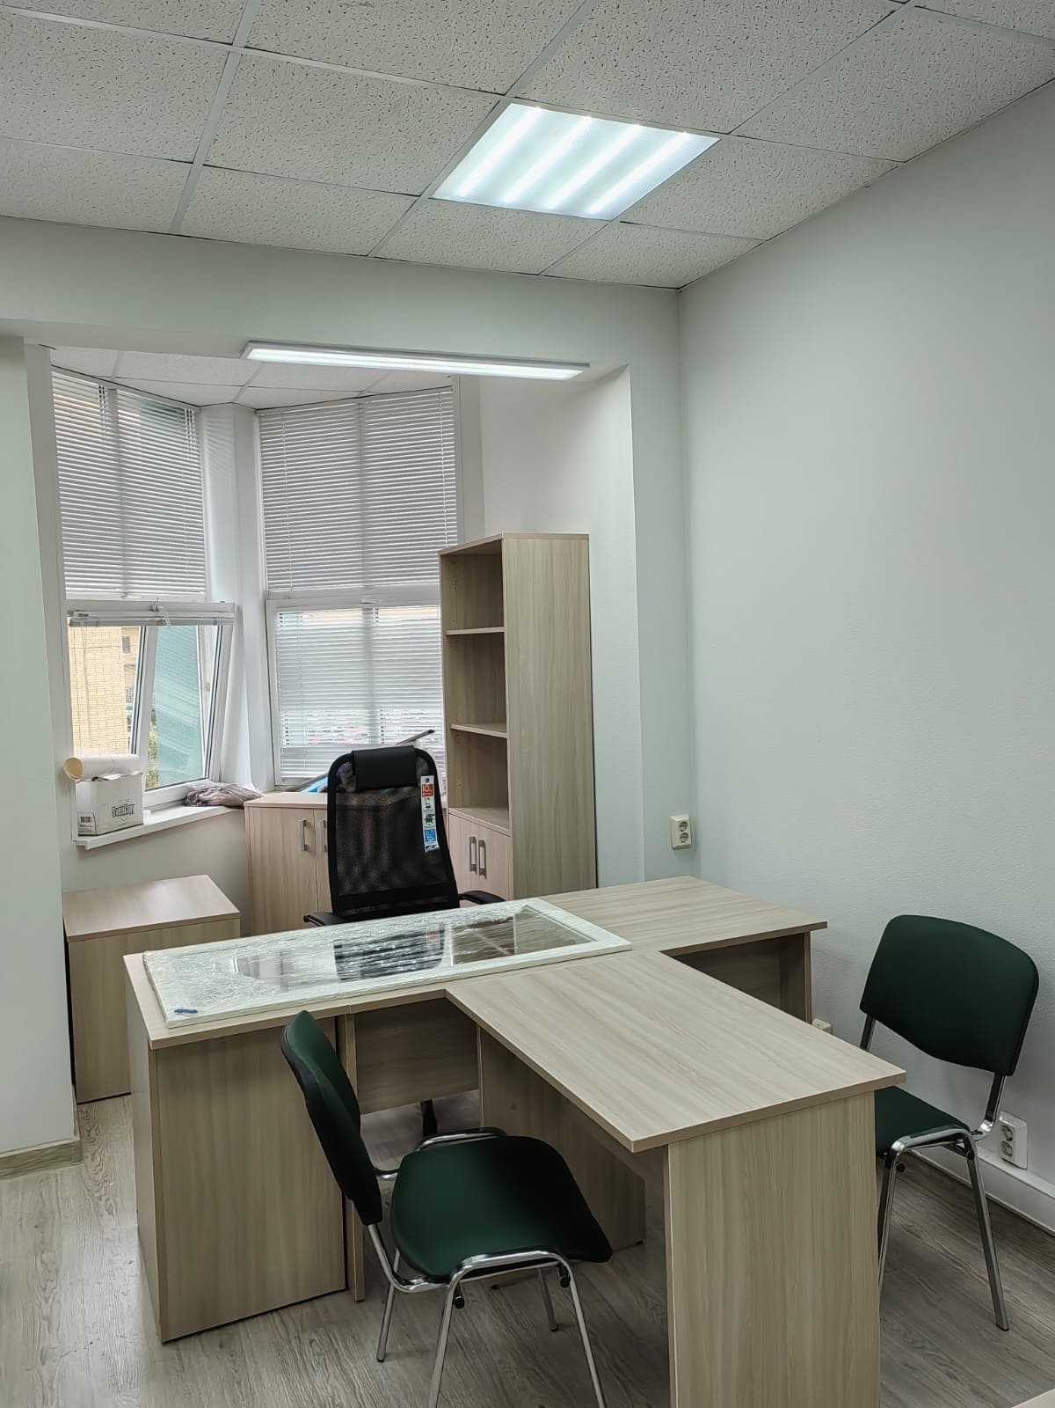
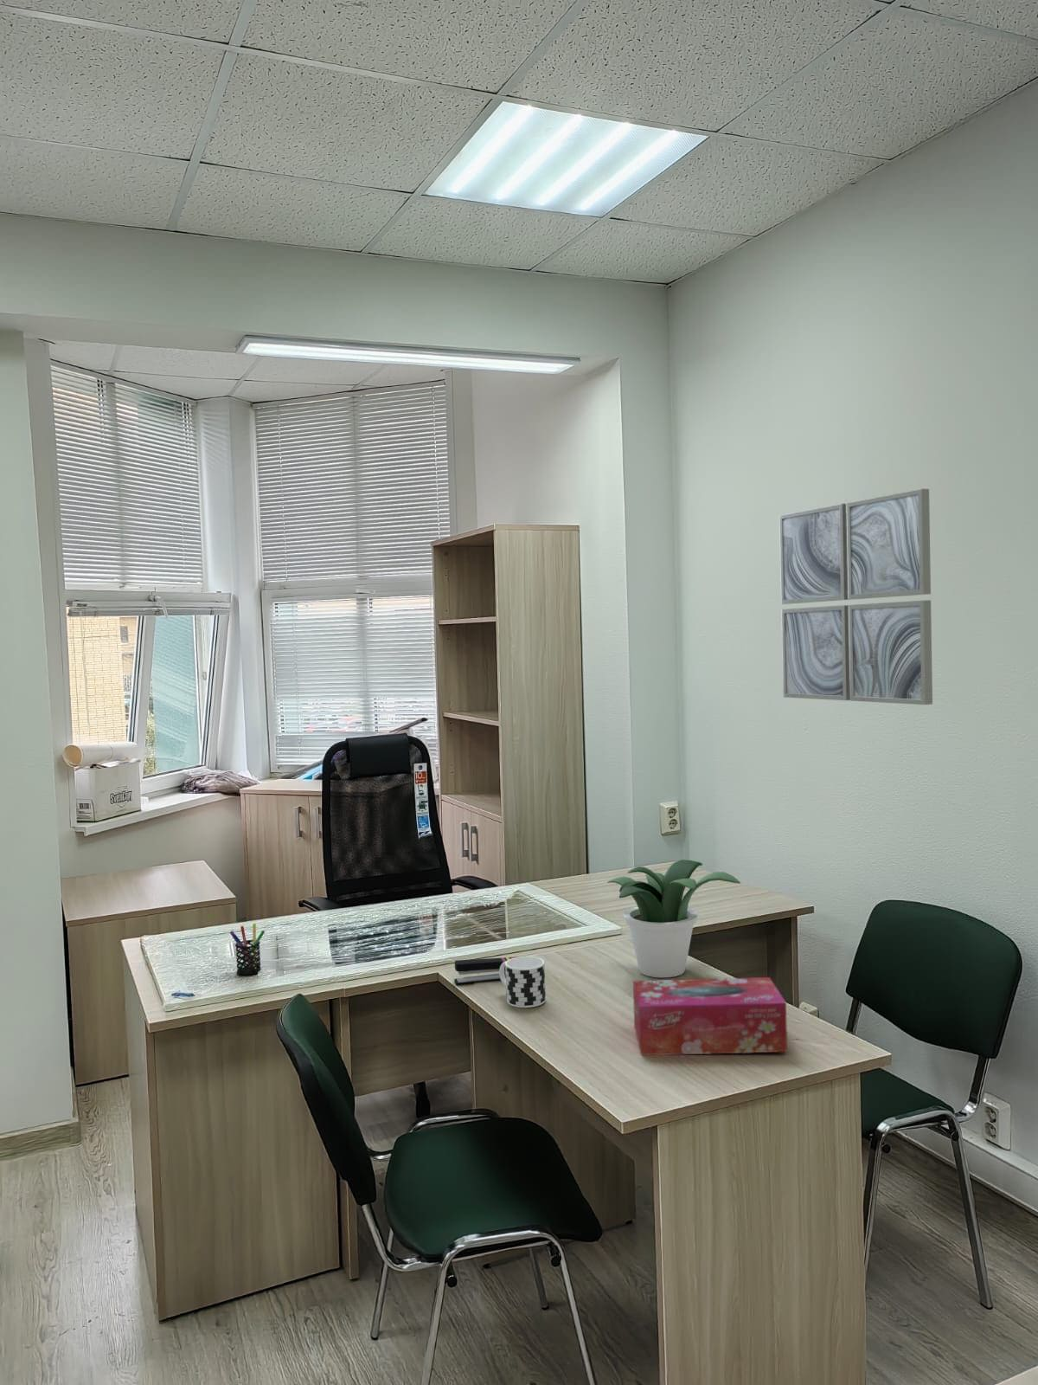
+ pen holder [229,923,266,976]
+ tissue box [632,976,788,1056]
+ cup [498,955,546,1009]
+ wall art [778,489,933,706]
+ potted plant [606,858,741,978]
+ stapler [454,955,521,986]
